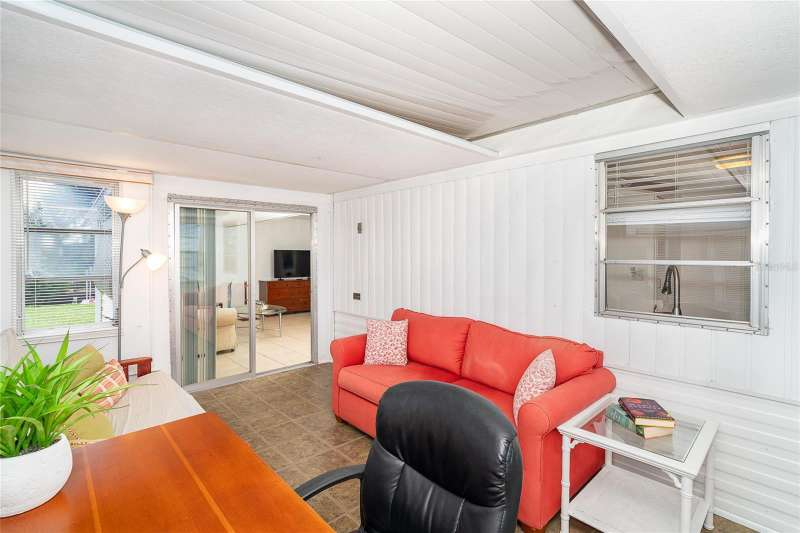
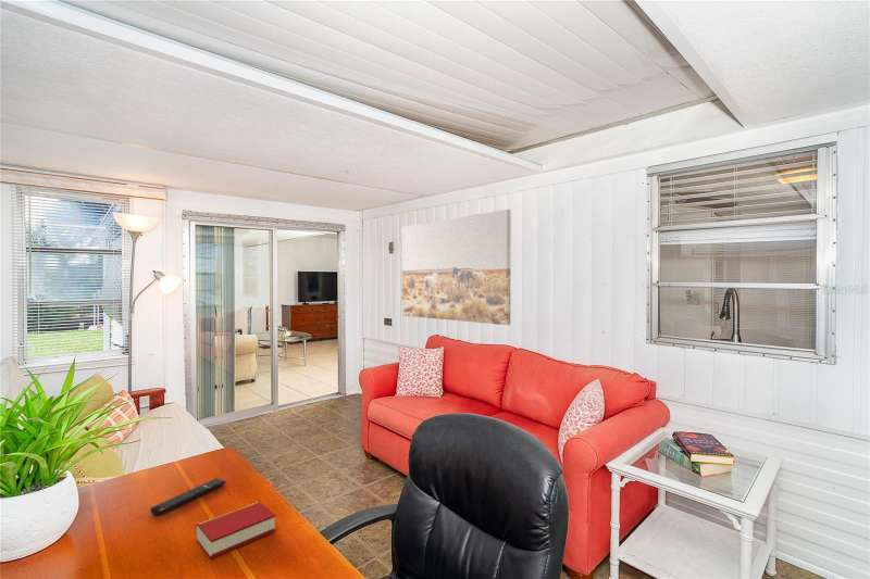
+ book [195,500,276,559]
+ wall art [401,209,511,326]
+ remote control [149,477,227,516]
